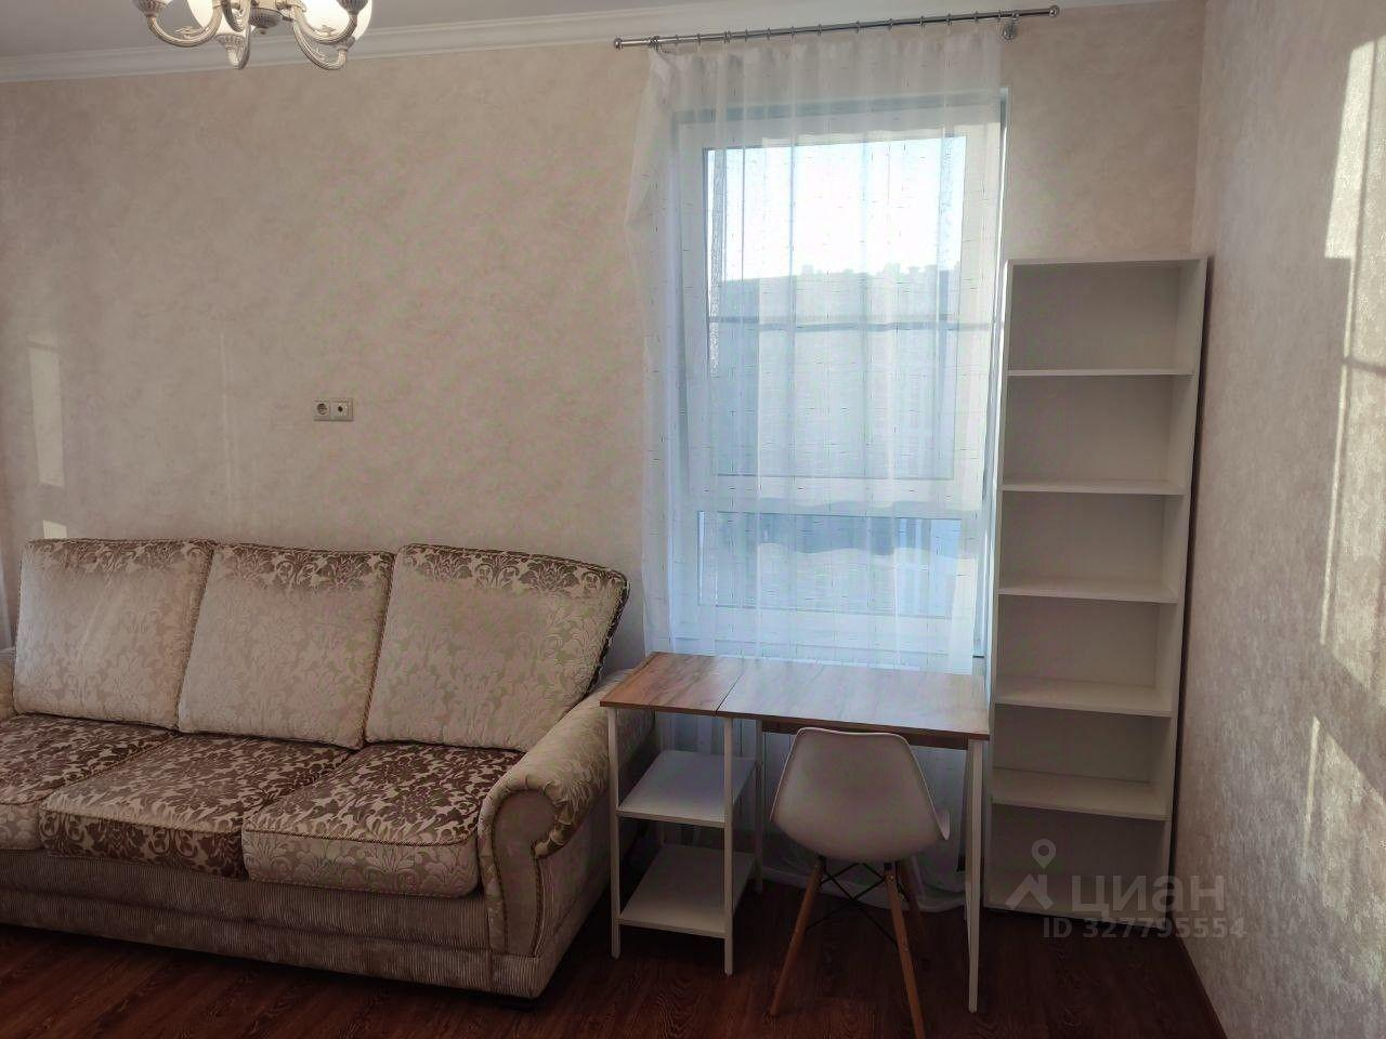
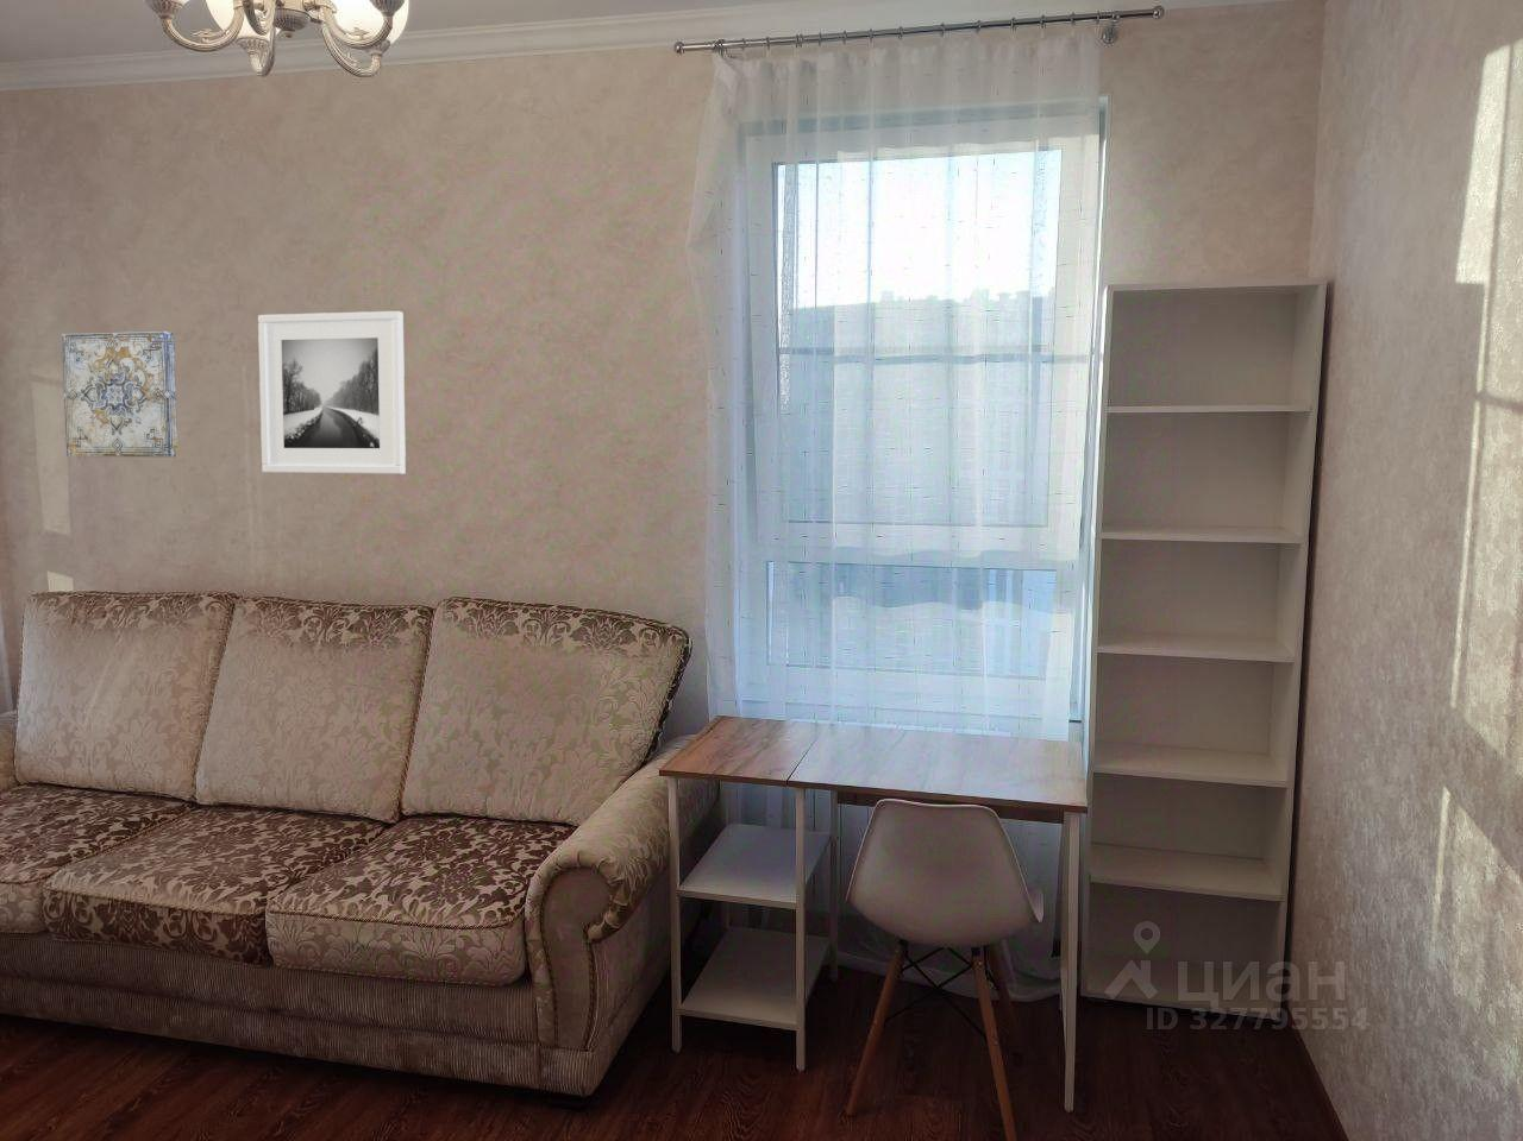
+ wall art [61,331,179,459]
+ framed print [257,310,407,476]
